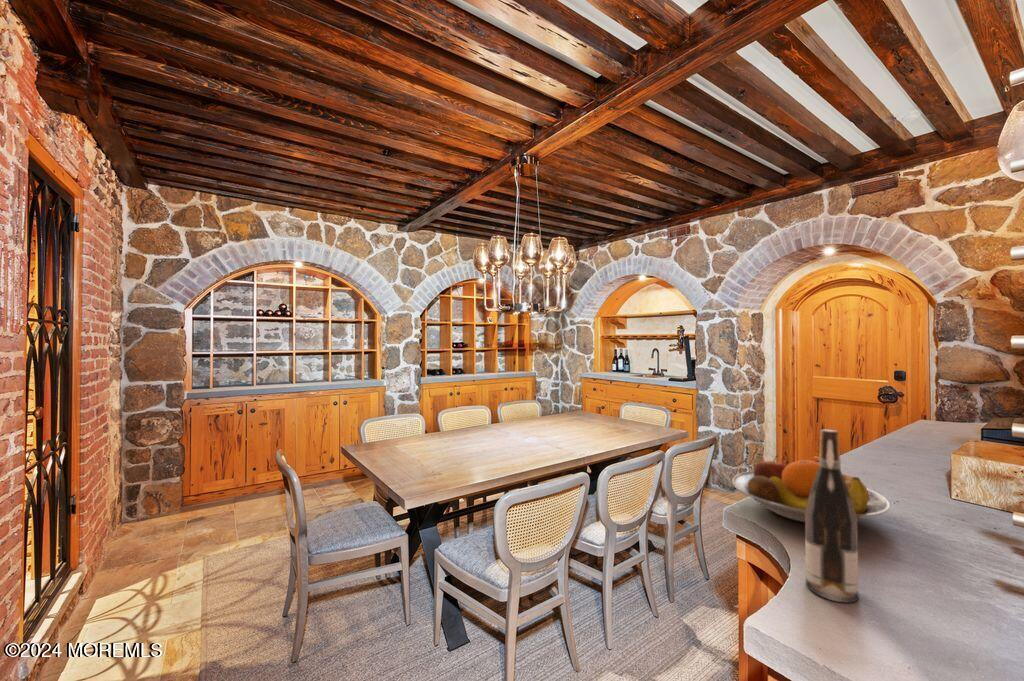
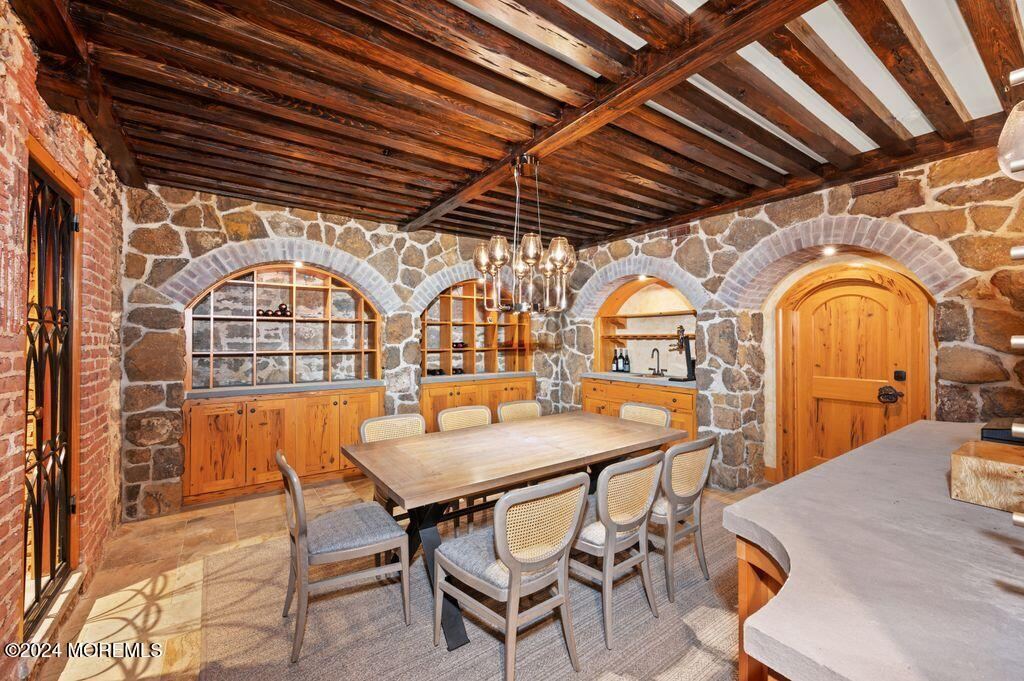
- fruit bowl [731,454,891,523]
- wine bottle [804,429,860,604]
